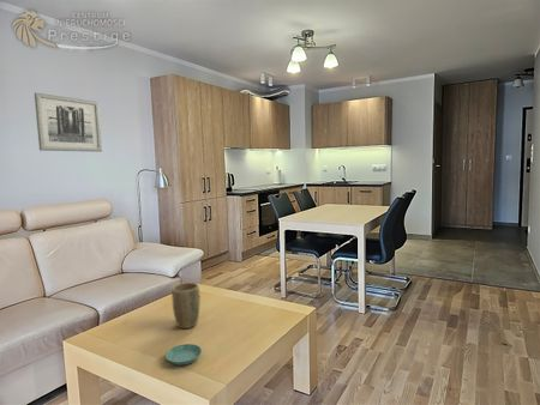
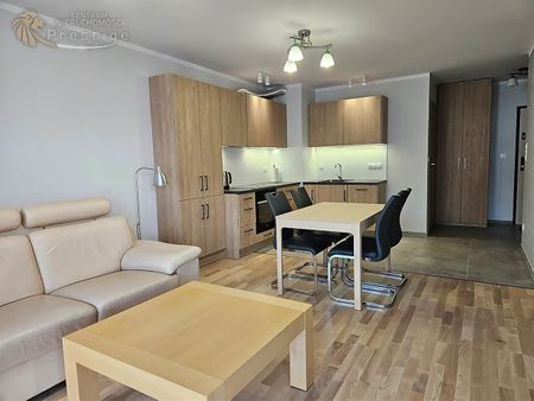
- saucer [164,343,203,367]
- plant pot [170,282,202,330]
- wall art [34,92,103,153]
